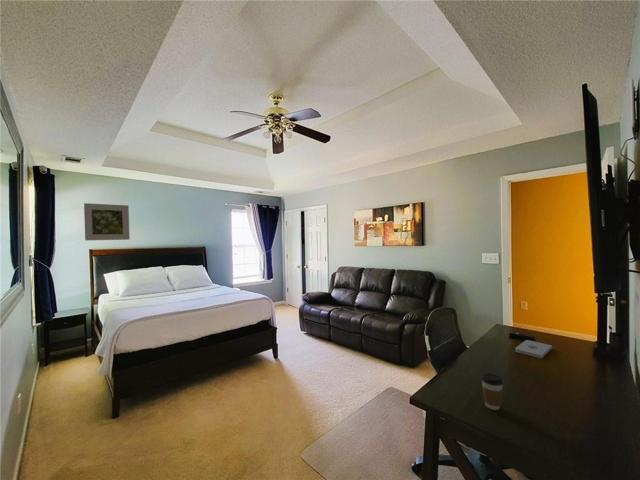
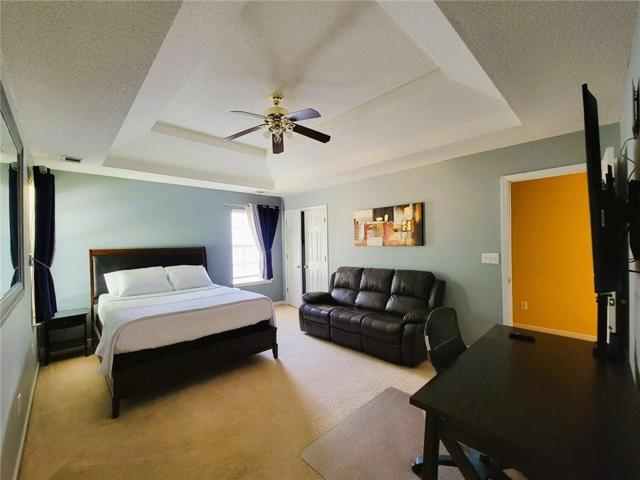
- notepad [514,339,553,359]
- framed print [83,202,131,241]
- coffee cup [480,373,504,411]
